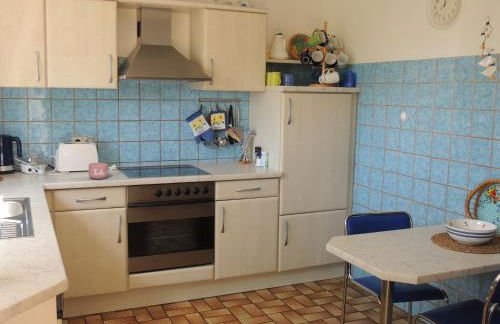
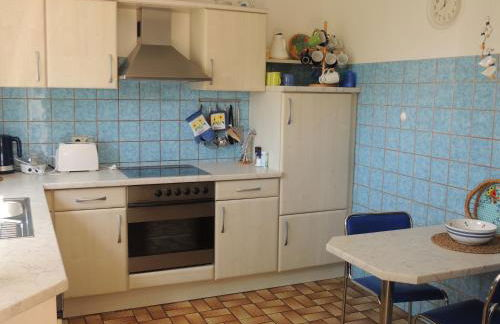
- mug [88,162,109,180]
